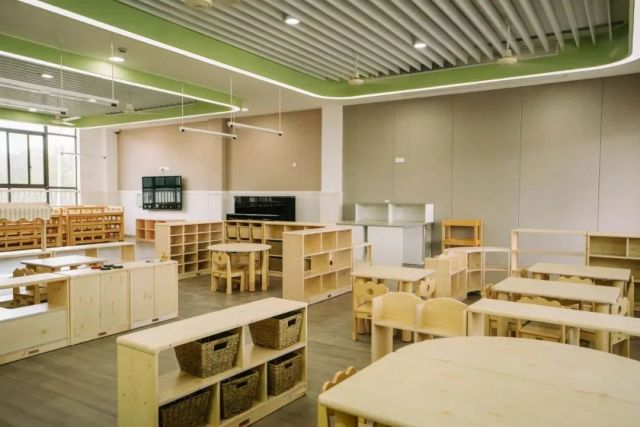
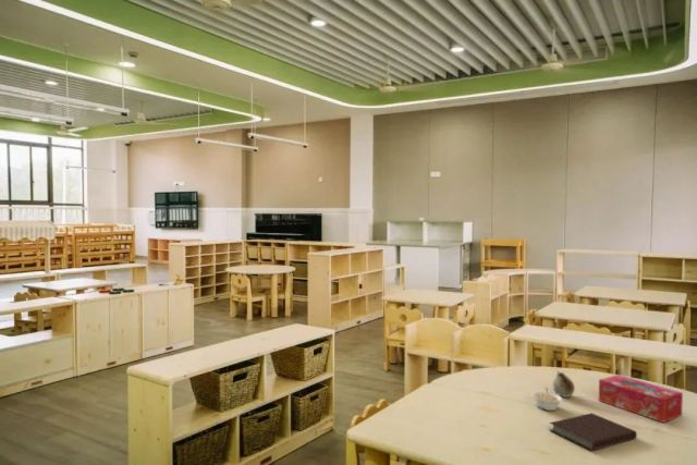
+ notebook [548,412,638,452]
+ legume [531,387,563,412]
+ fruit [551,370,576,399]
+ tissue box [598,374,684,424]
